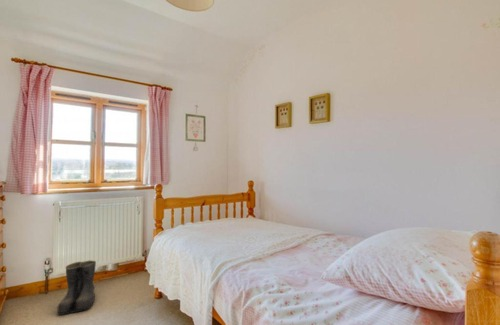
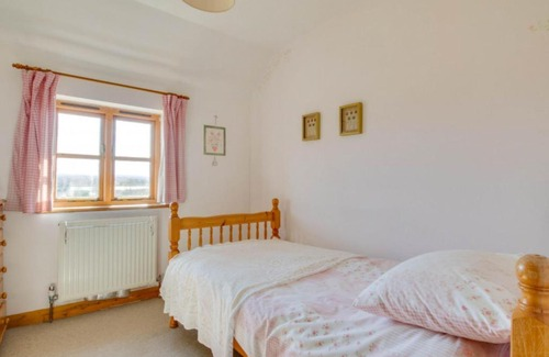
- boots [56,259,97,316]
